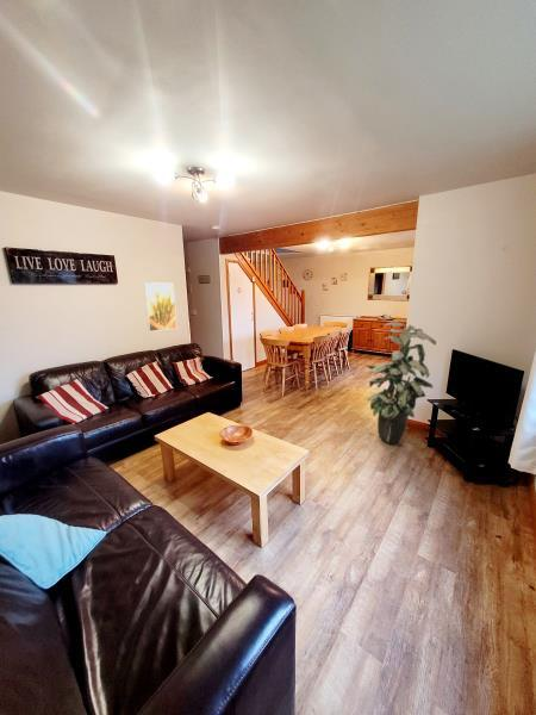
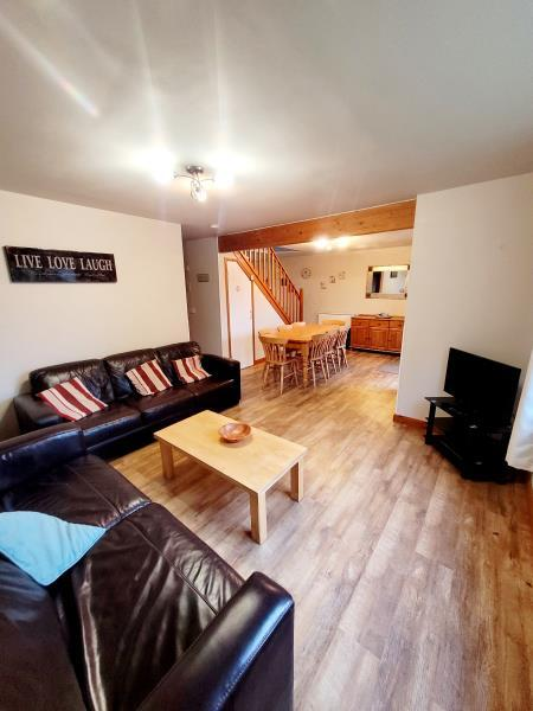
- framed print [143,281,177,332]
- indoor plant [364,321,437,444]
